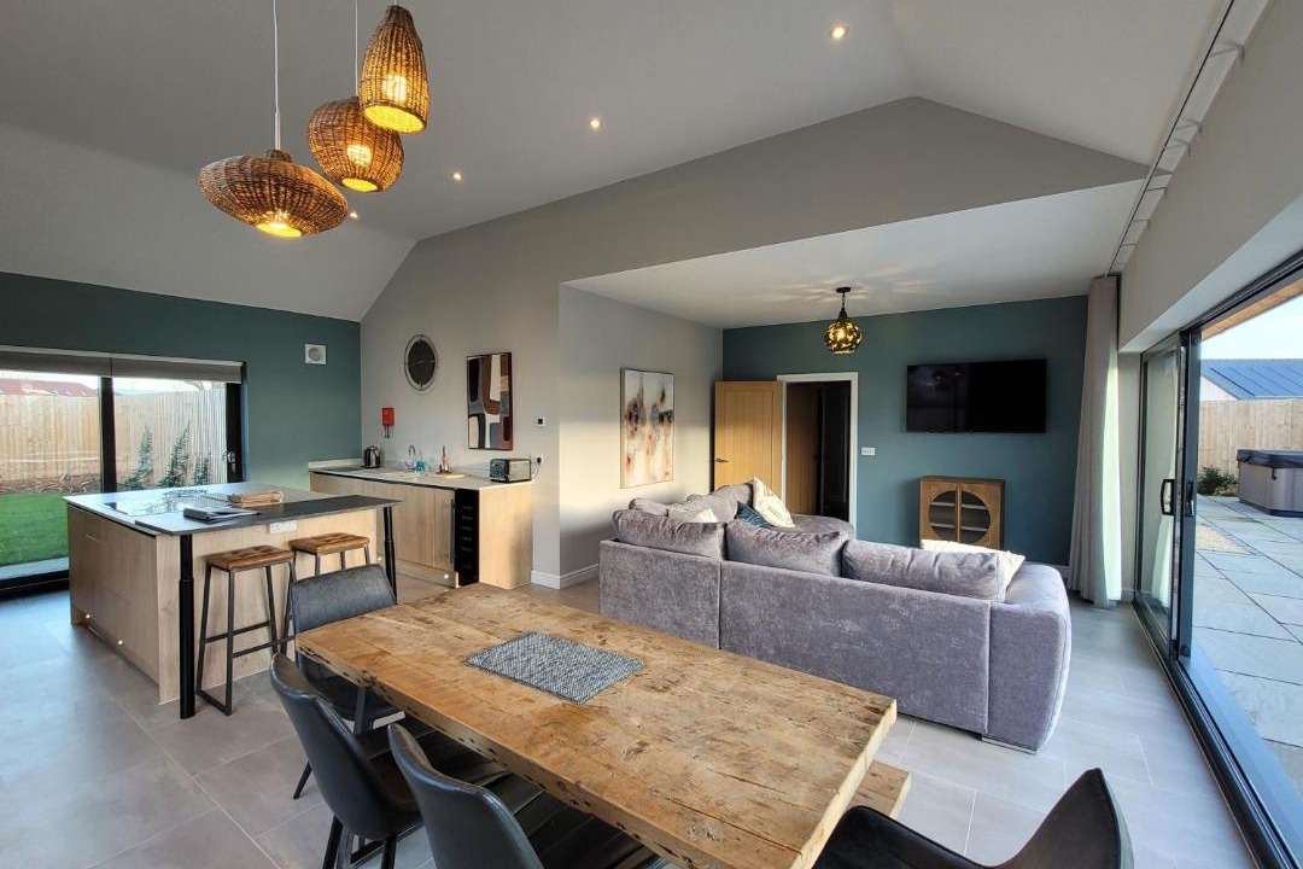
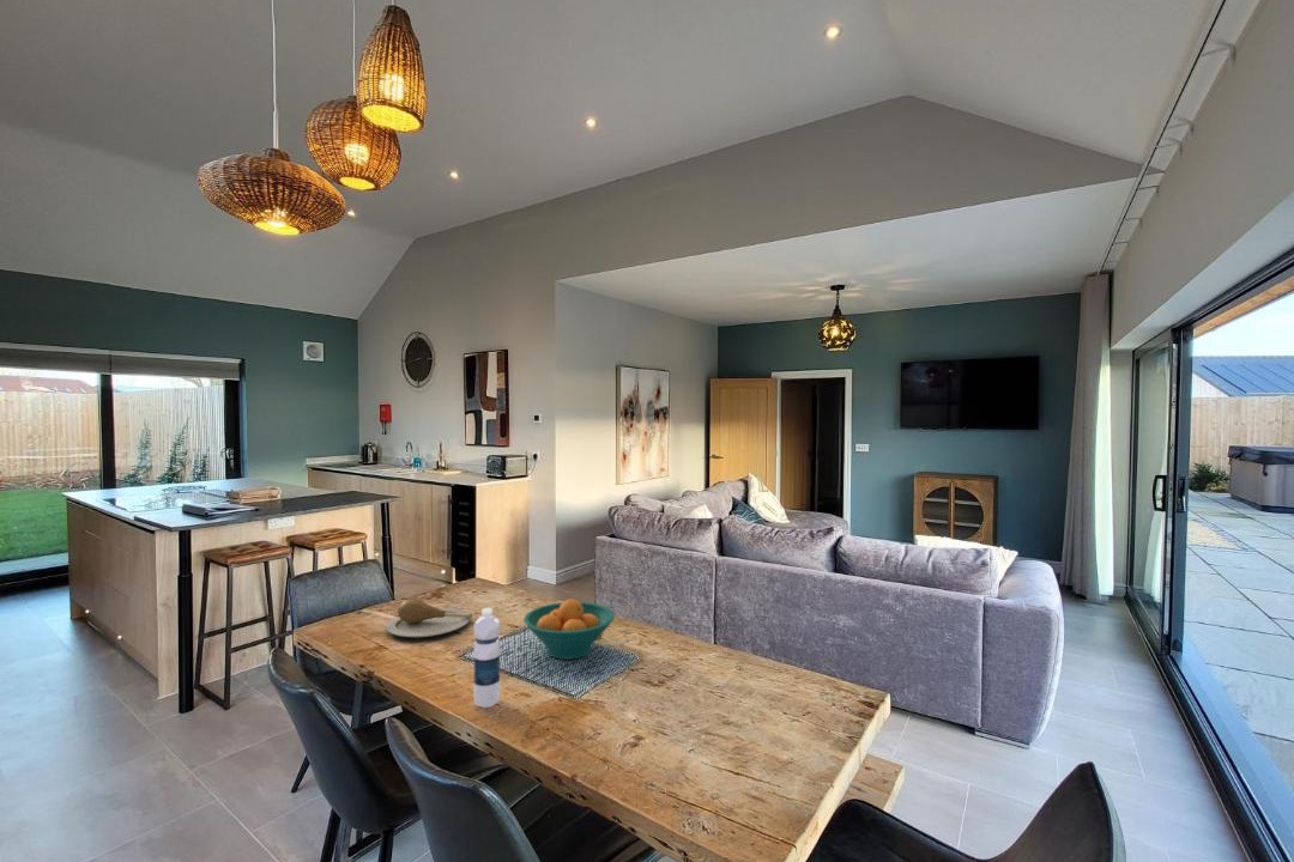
+ water bottle [472,607,502,709]
+ fruit bowl [522,597,616,661]
+ plate [385,597,473,638]
